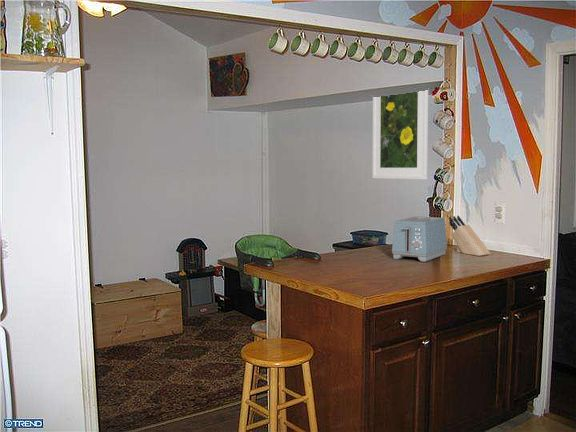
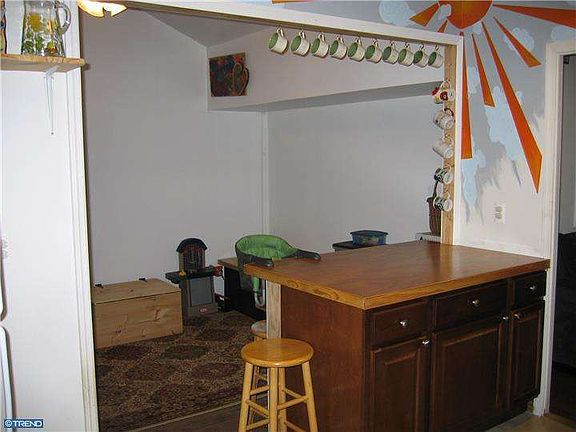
- knife block [448,215,491,257]
- toaster [391,216,448,263]
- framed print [371,89,429,181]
